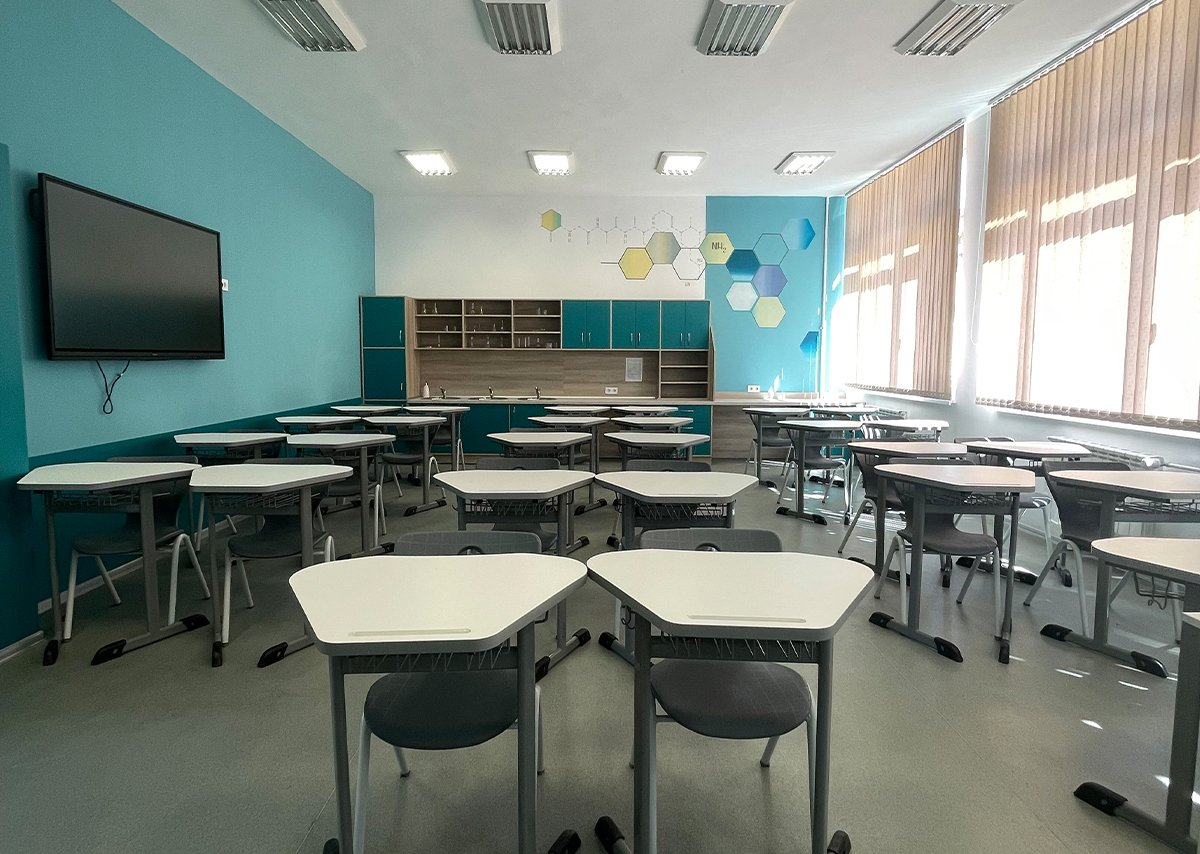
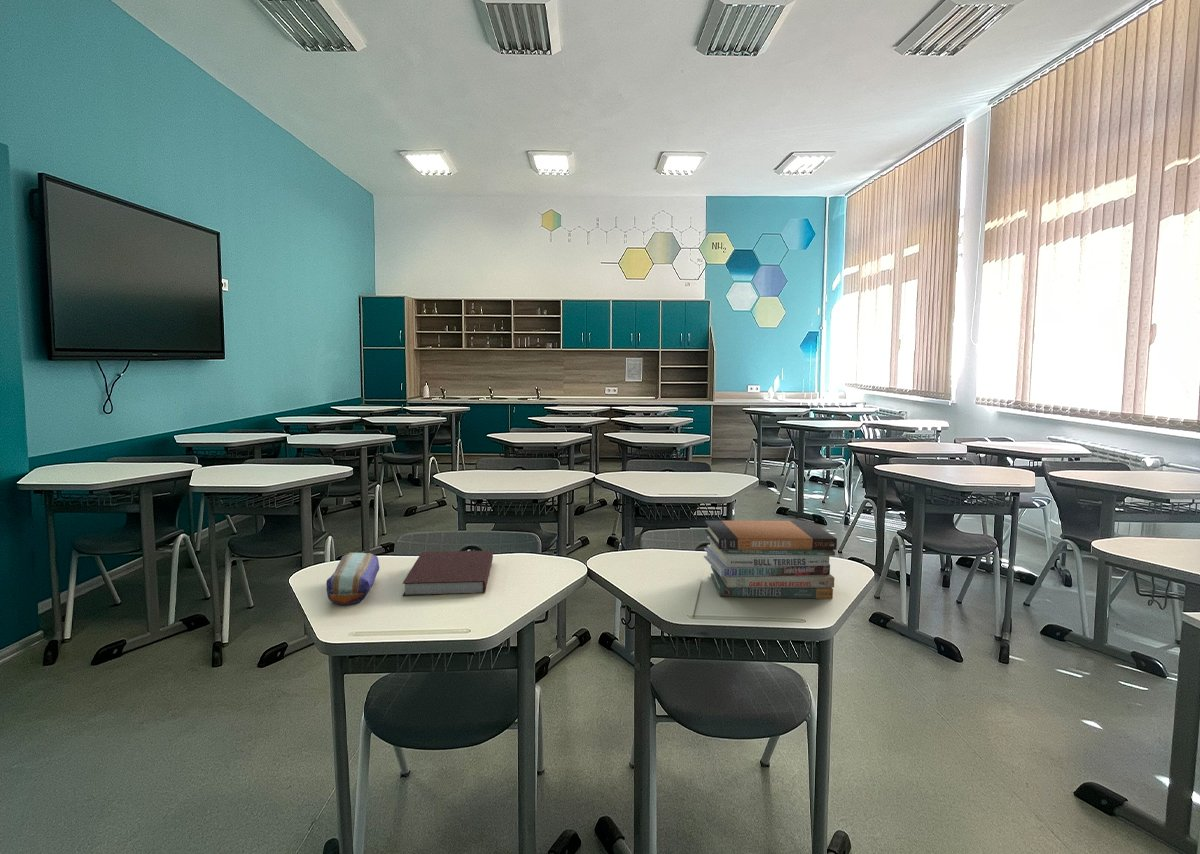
+ notebook [401,550,494,597]
+ pencil case [325,552,380,606]
+ book stack [703,520,838,600]
